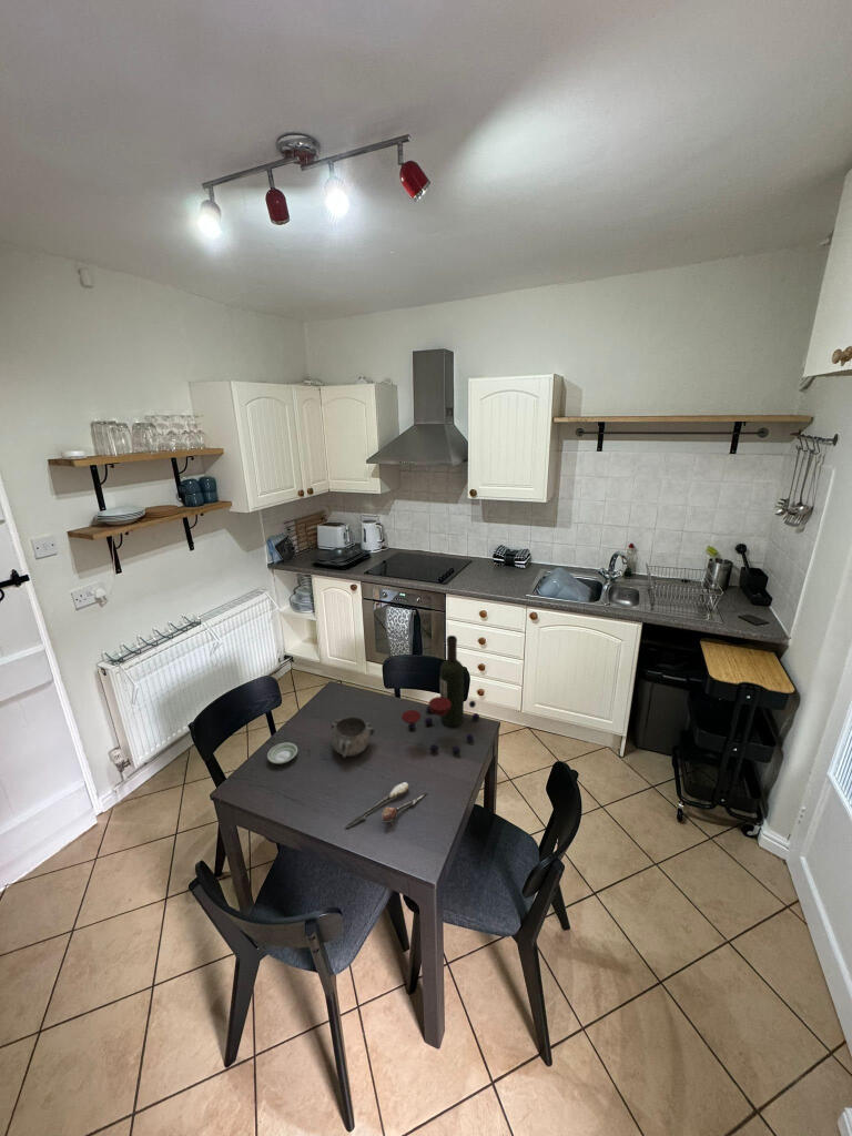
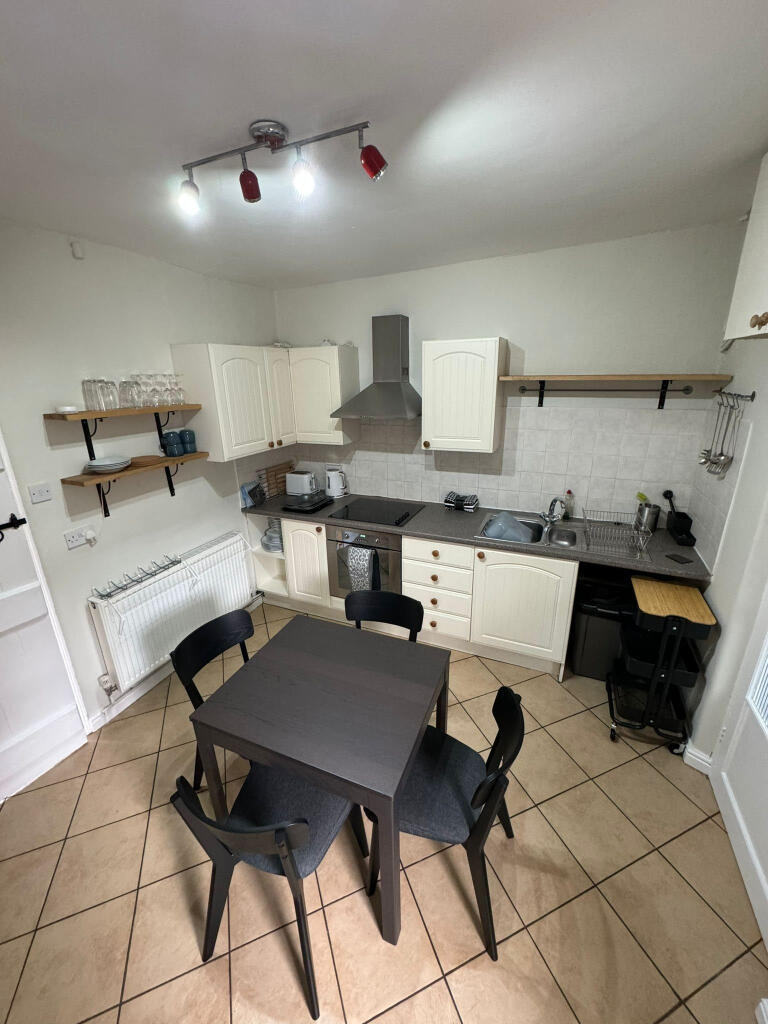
- spoon [344,781,428,829]
- wine bottle [400,635,480,755]
- decorative bowl [329,716,376,759]
- saucer [266,742,298,765]
